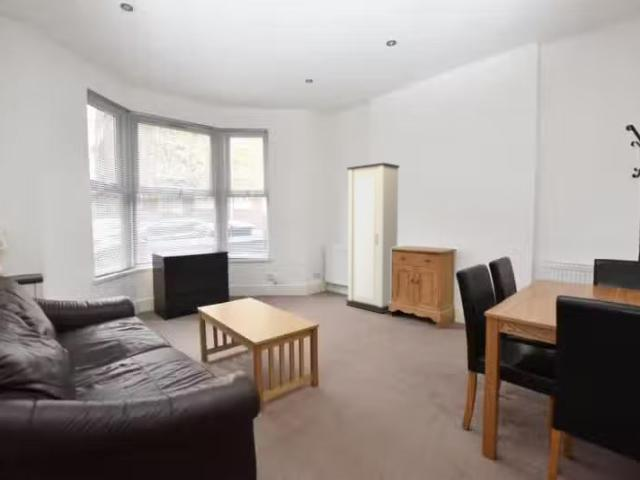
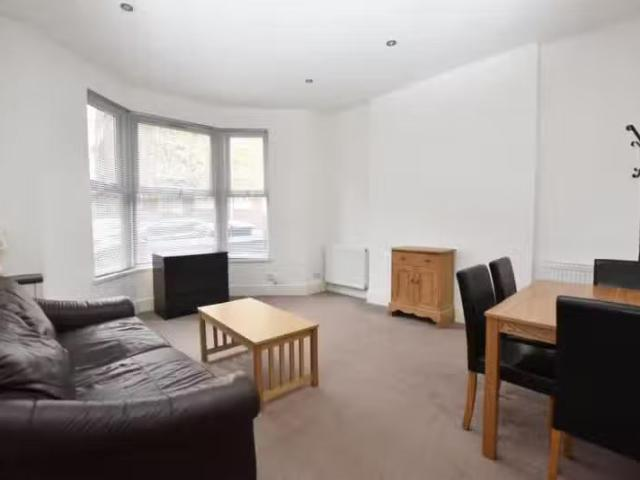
- cabinet [346,162,400,314]
